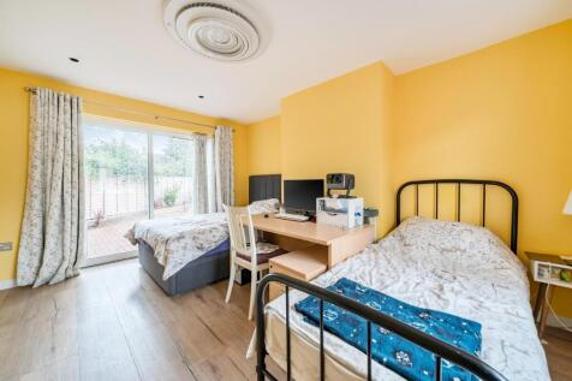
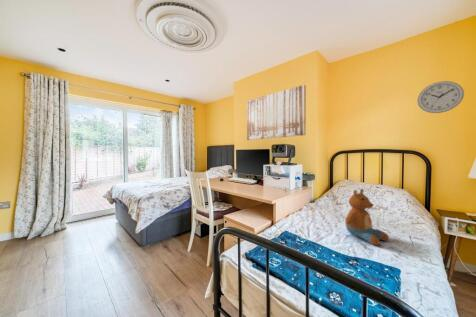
+ stuffed toy [344,188,390,246]
+ wall clock [416,80,465,114]
+ wall art [246,84,307,141]
